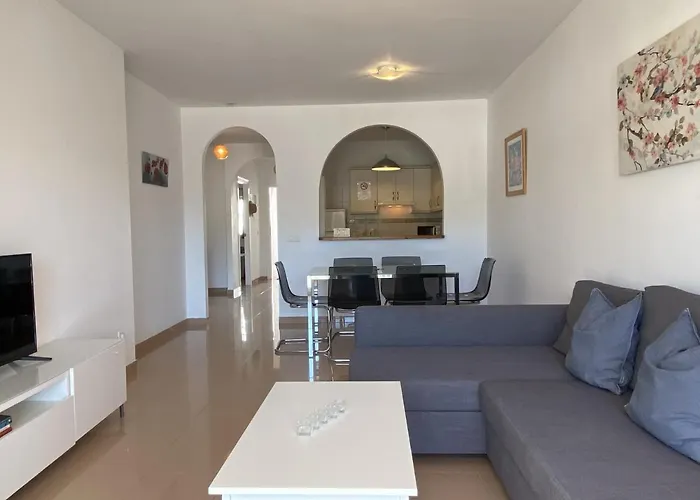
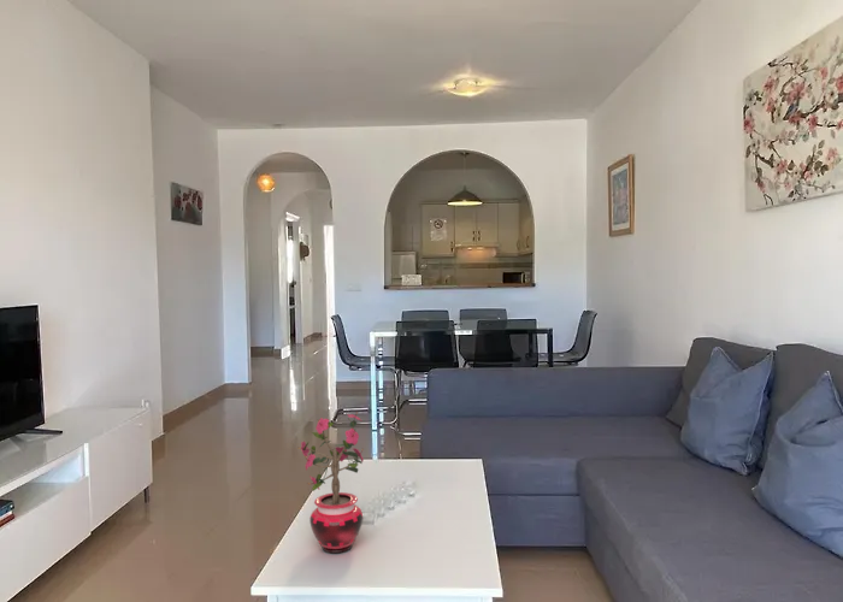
+ potted plant [297,411,365,554]
